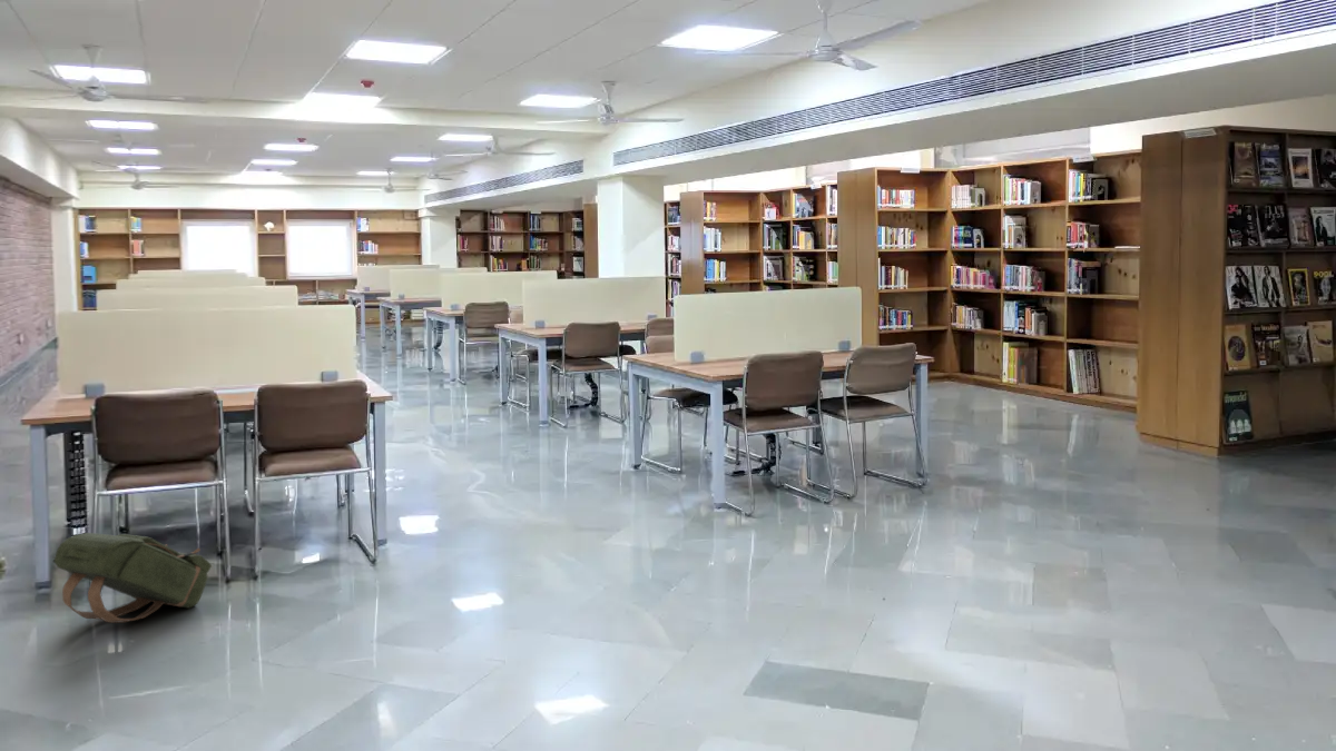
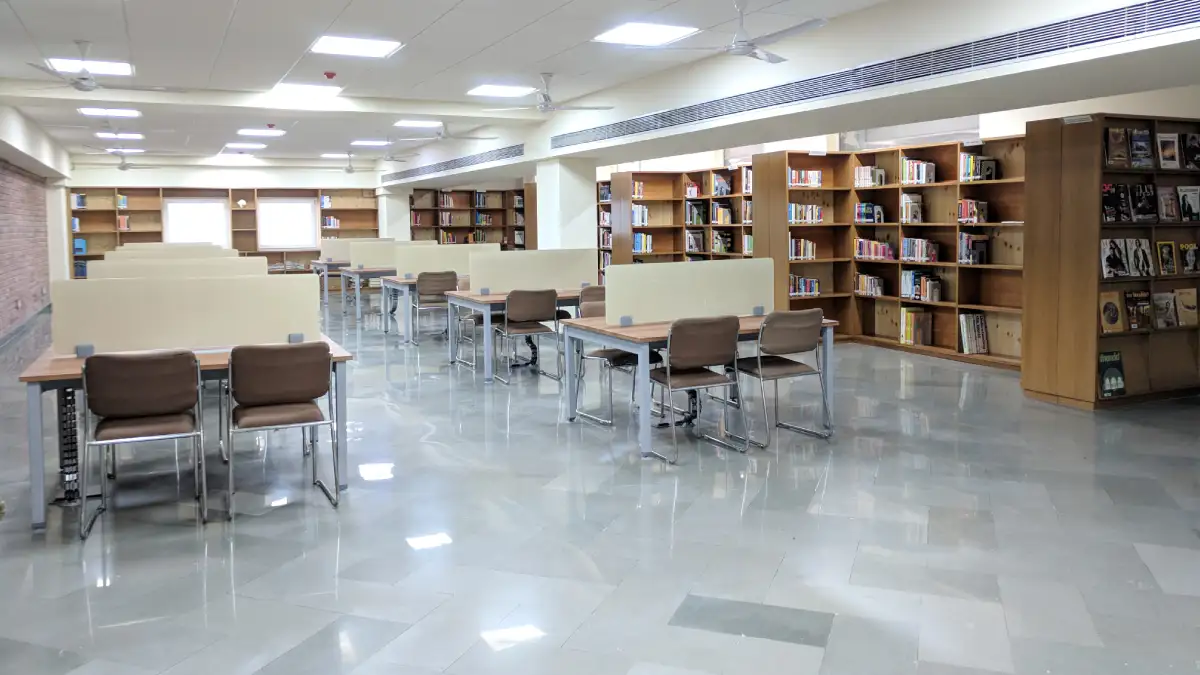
- backpack [53,532,213,624]
